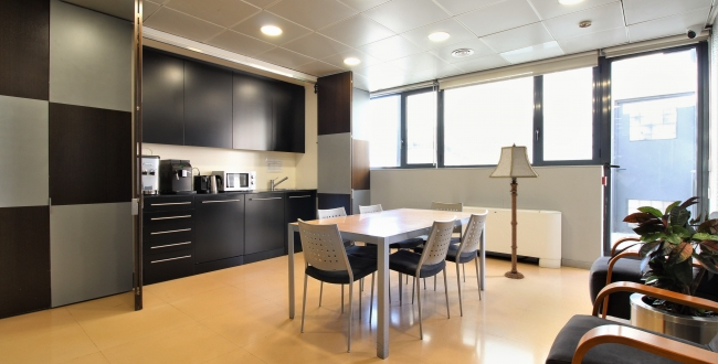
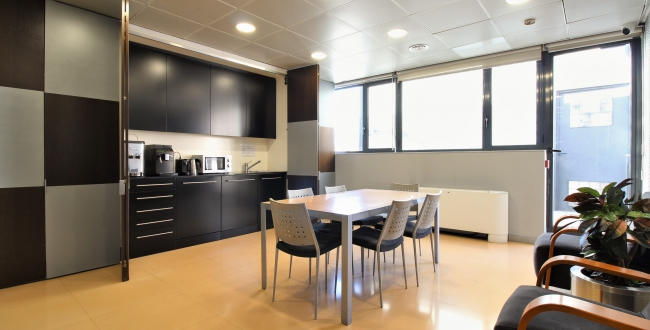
- floor lamp [488,142,540,279]
